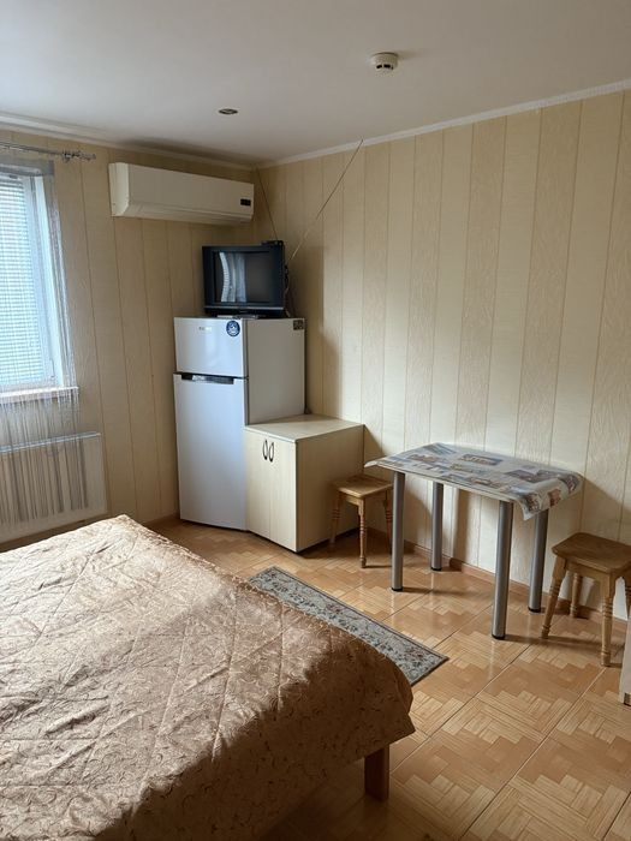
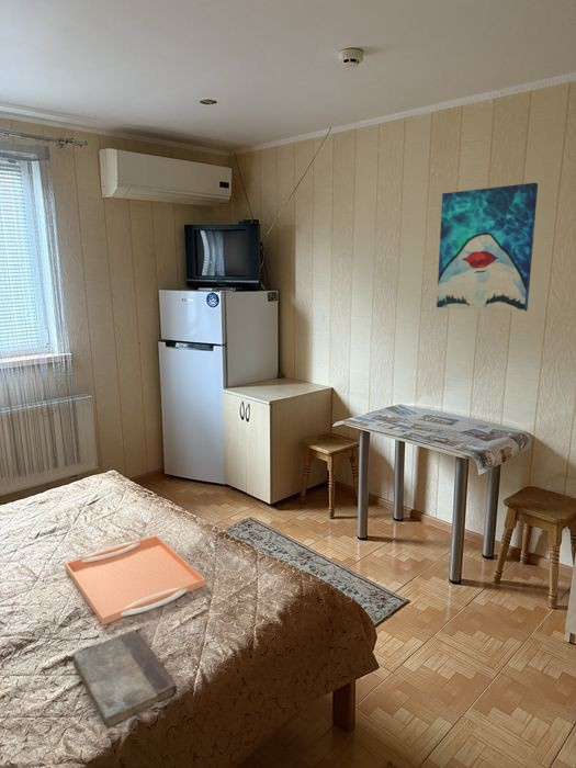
+ serving tray [64,534,206,625]
+ book [72,629,178,729]
+ wall art [436,182,539,313]
